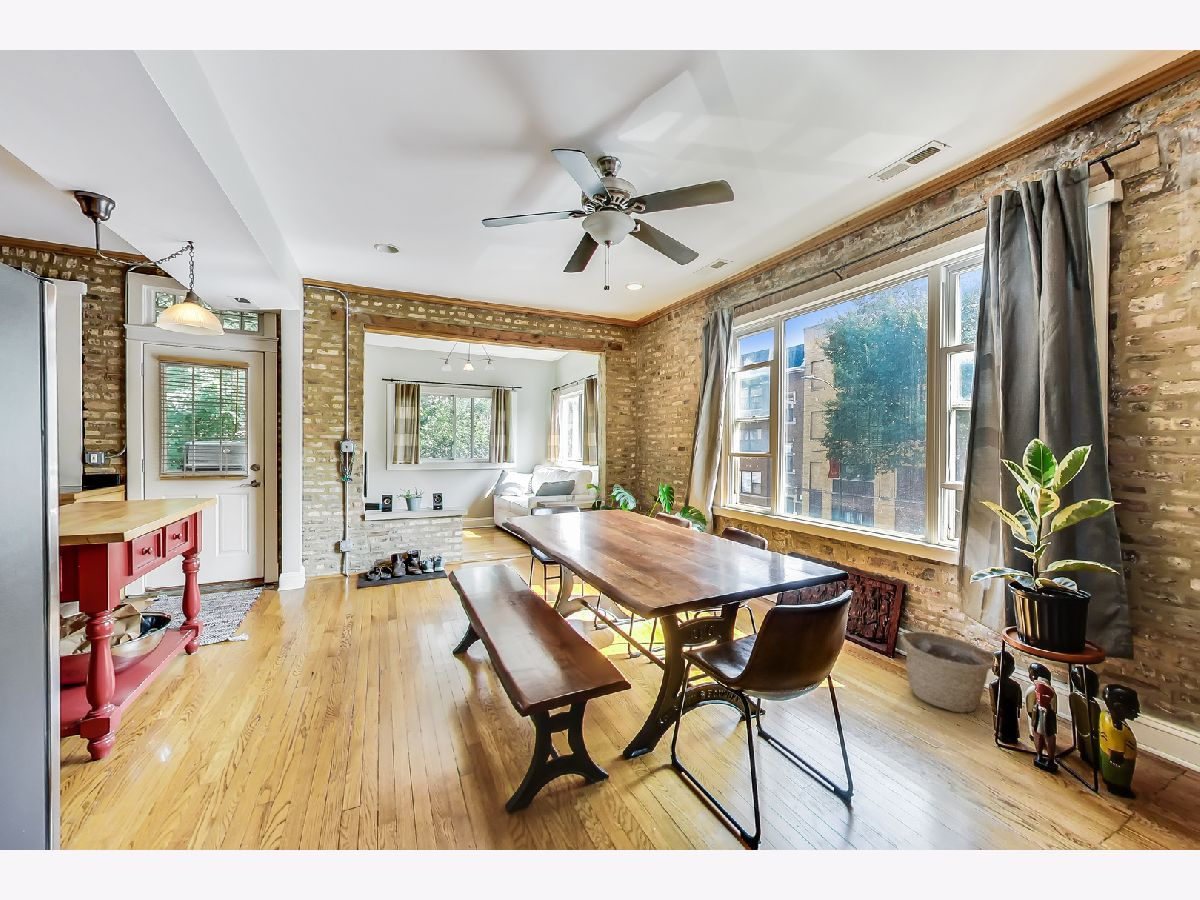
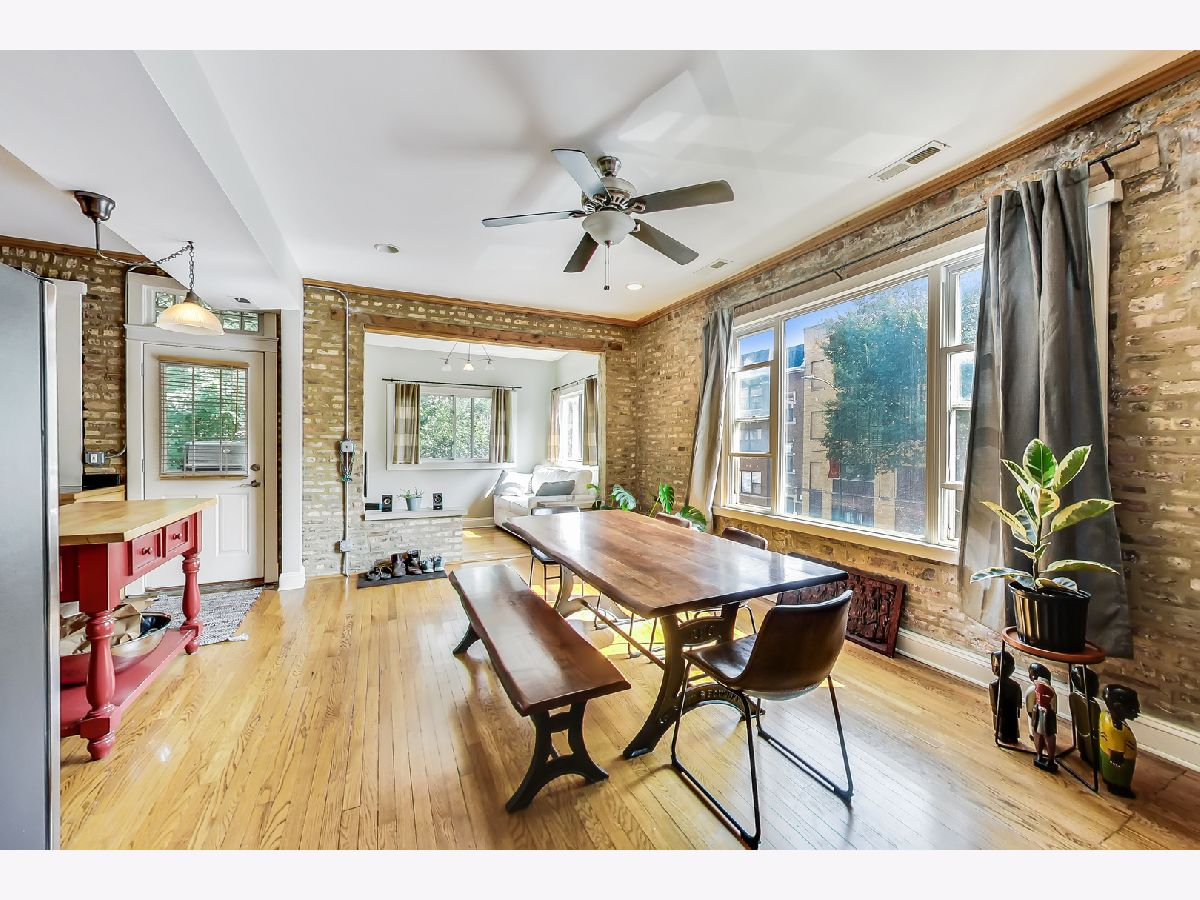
- basket [900,631,996,714]
